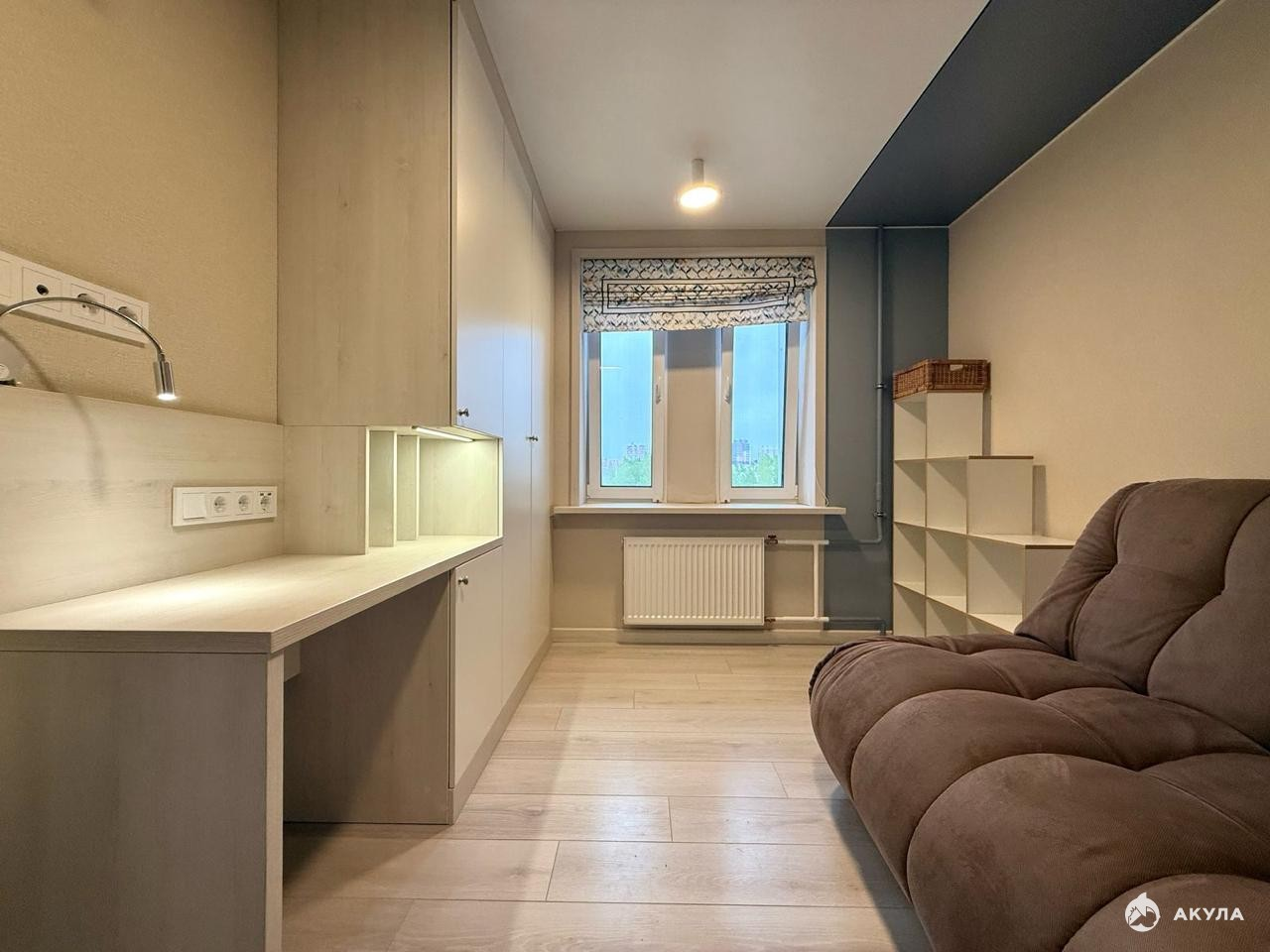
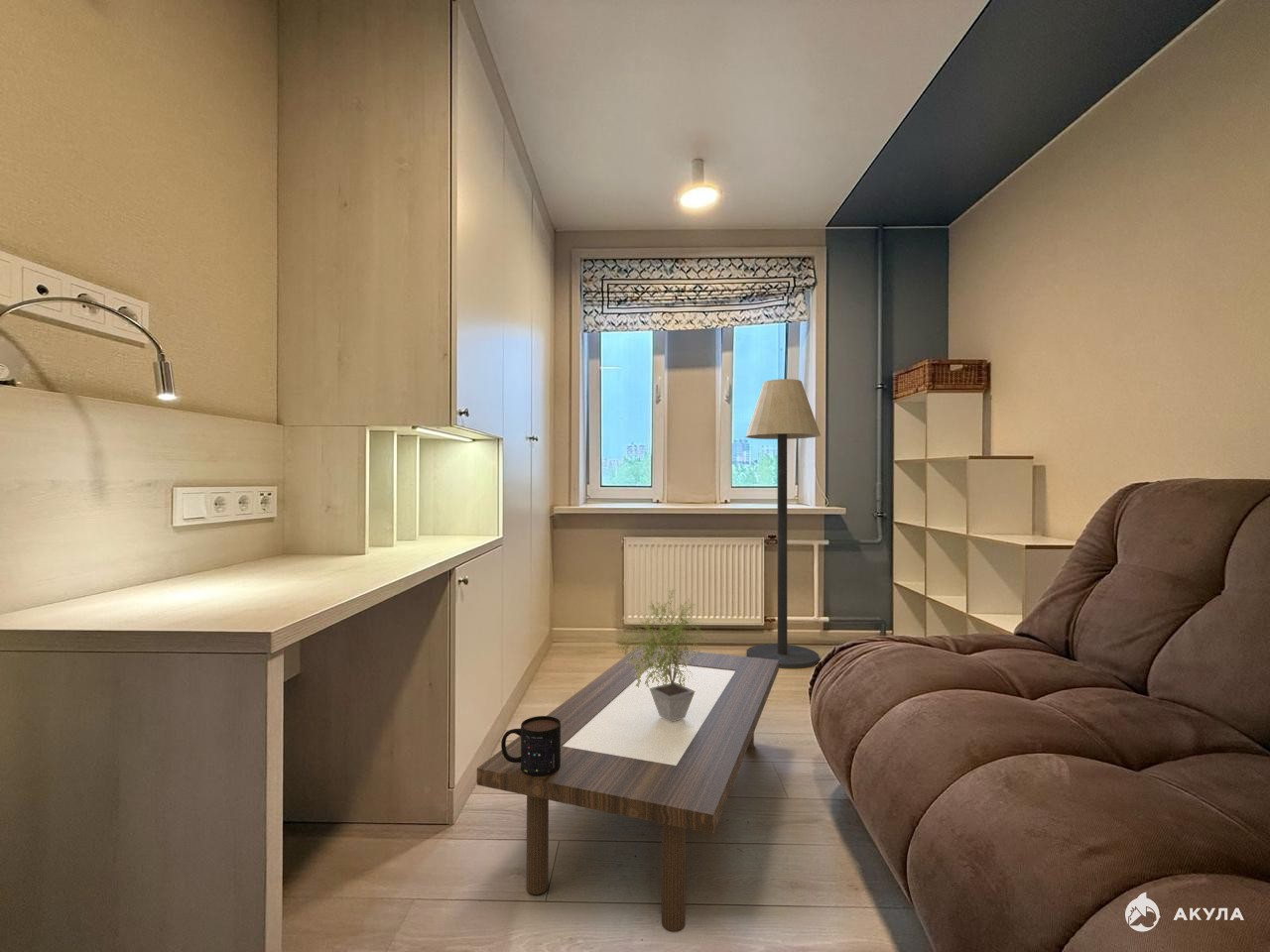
+ potted plant [610,588,714,722]
+ mug [500,715,561,776]
+ coffee table [476,646,780,933]
+ floor lamp [744,378,822,669]
